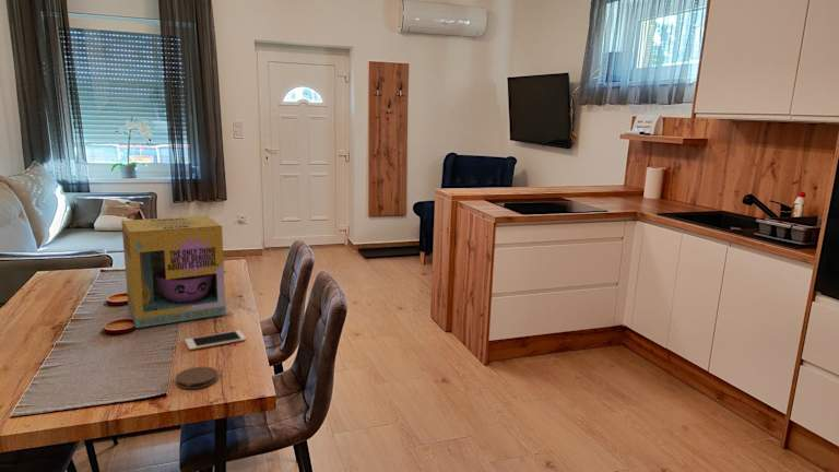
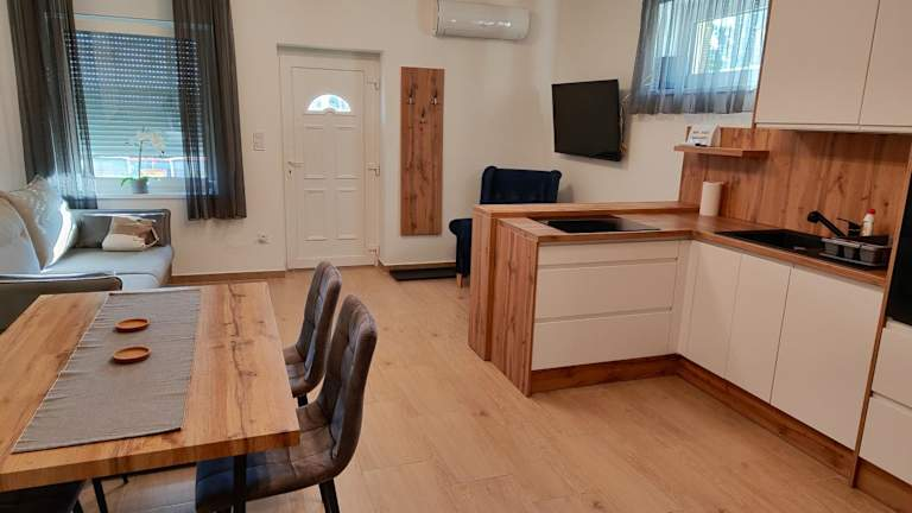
- cereal box [120,215,227,329]
- coaster [175,366,218,390]
- cell phone [184,329,247,351]
